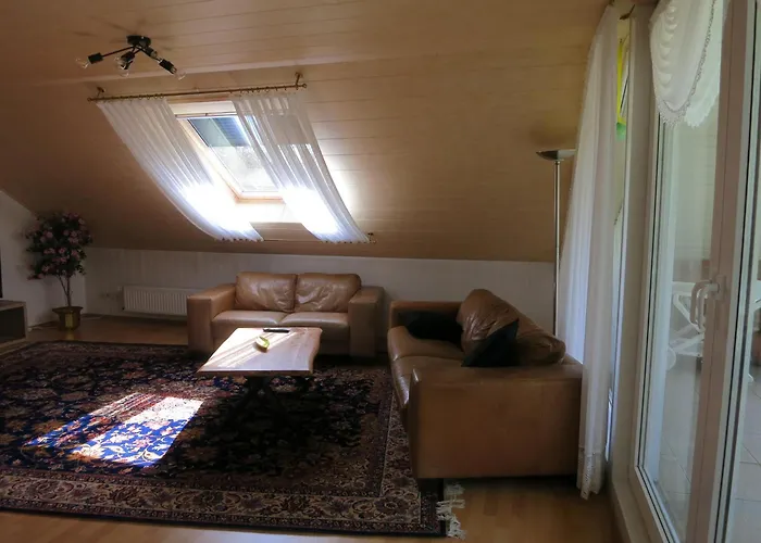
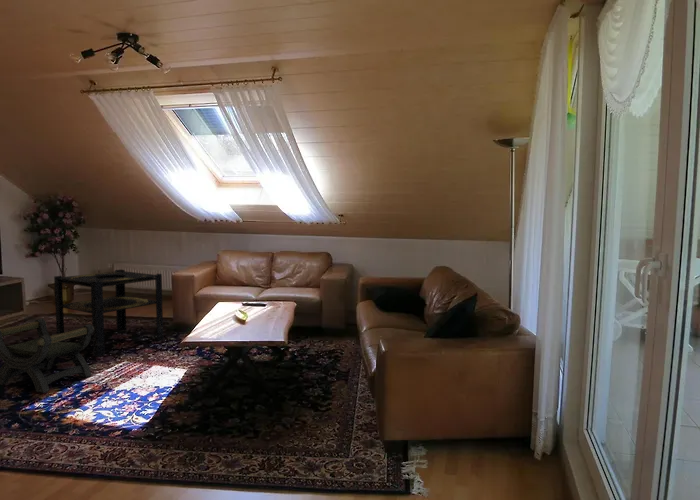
+ side table [53,269,164,358]
+ stool [0,318,94,394]
